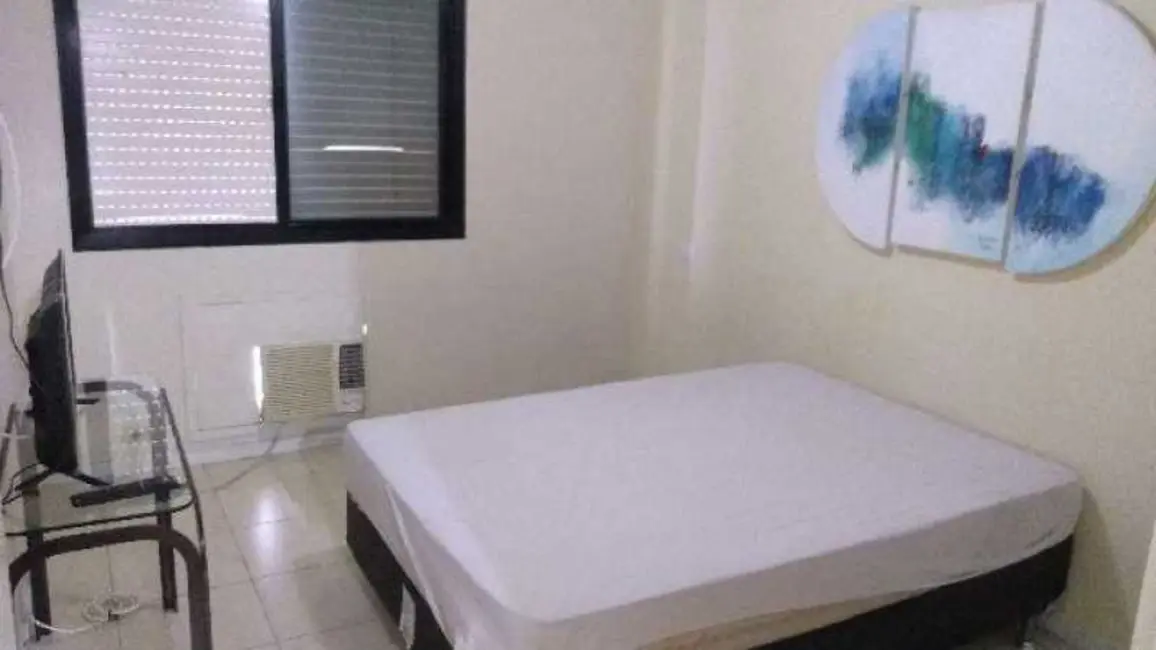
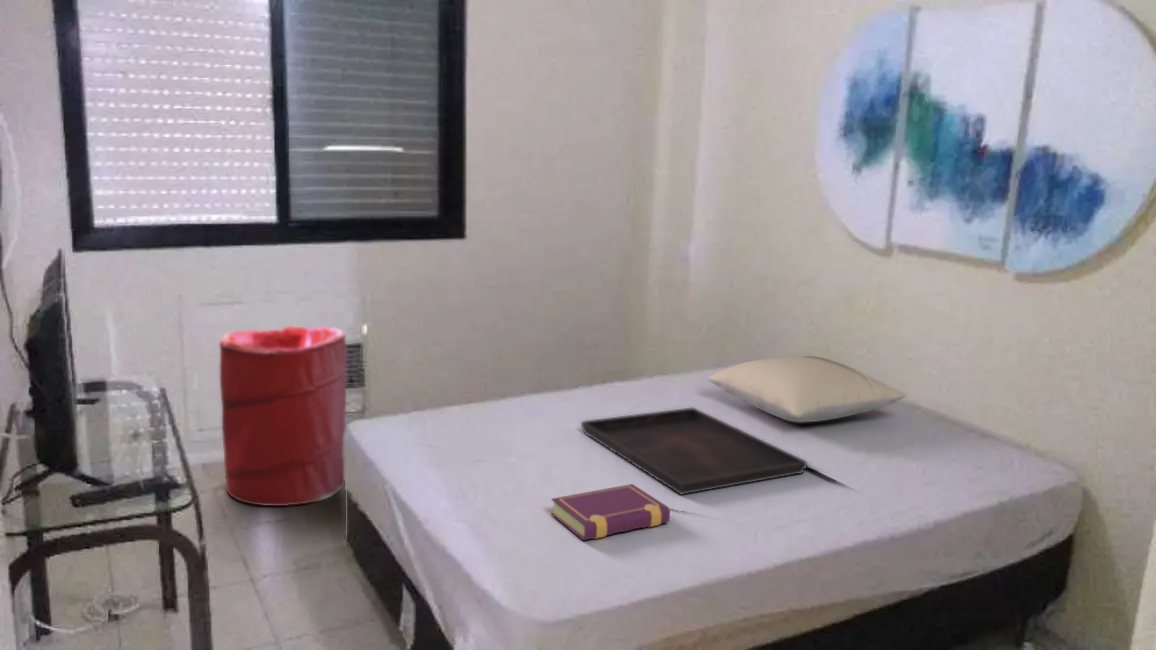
+ book [550,483,671,541]
+ pillow [707,355,907,423]
+ laundry hamper [218,326,348,507]
+ serving tray [580,406,809,496]
